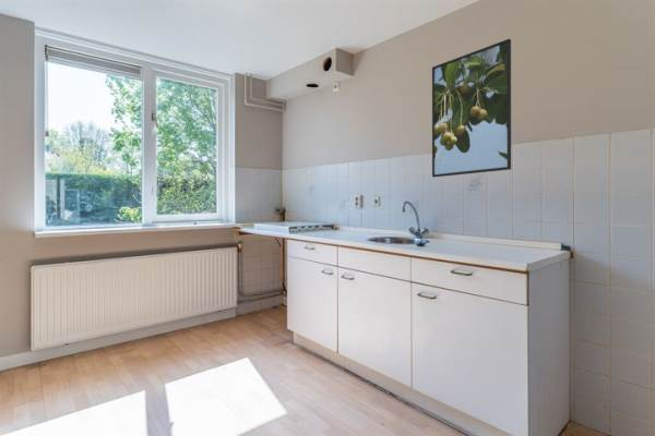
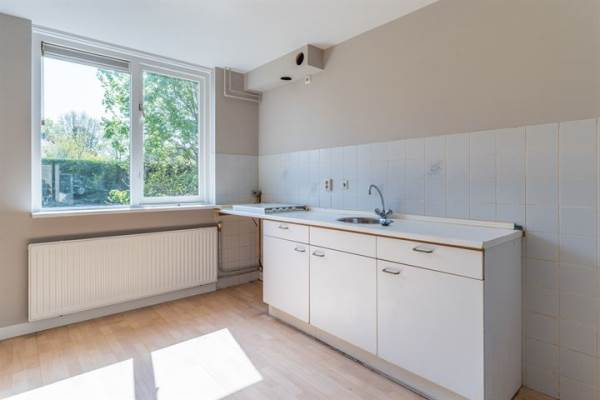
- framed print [431,38,512,178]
